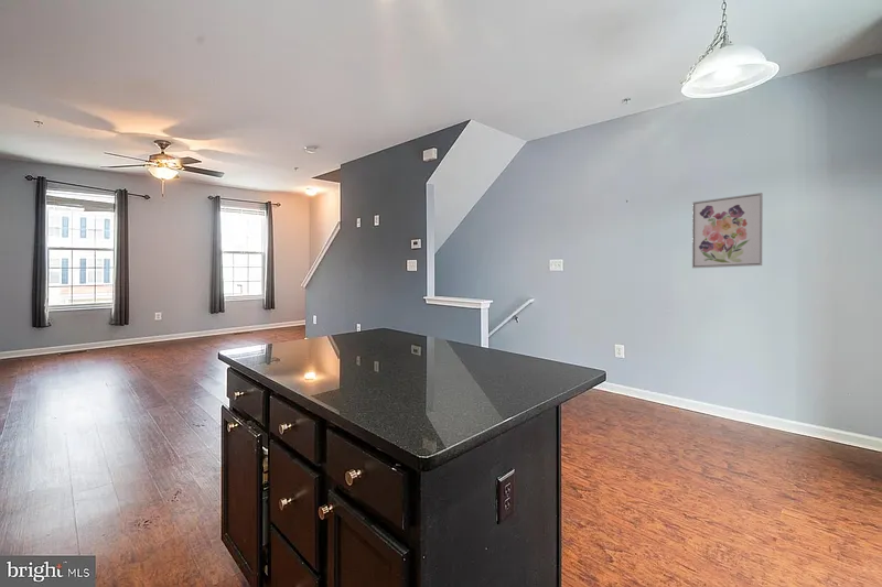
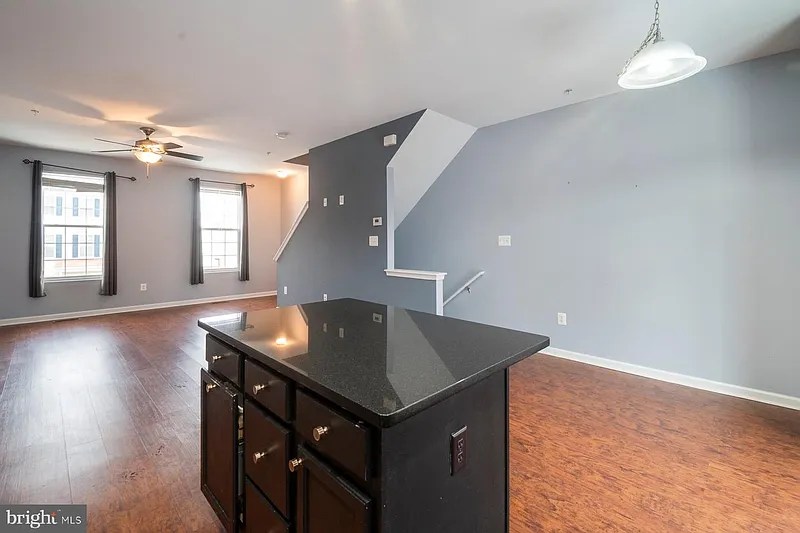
- wall art [691,192,764,269]
